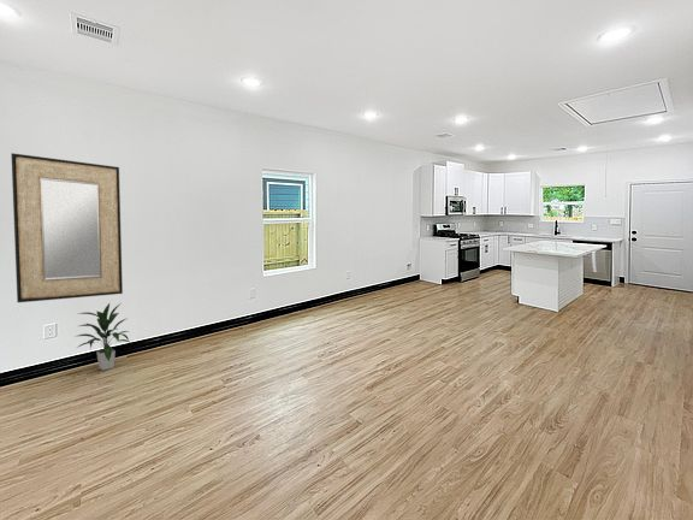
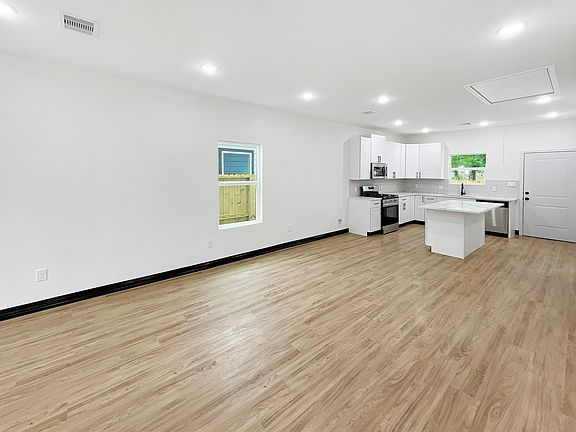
- indoor plant [73,302,132,371]
- home mirror [11,152,124,303]
